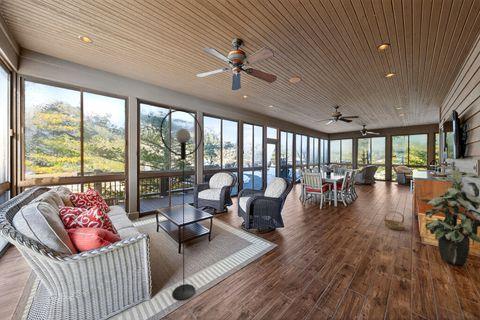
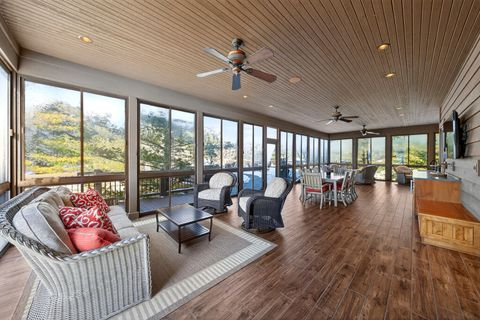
- basket [382,210,406,231]
- indoor plant [418,165,480,266]
- floor lamp [159,109,203,302]
